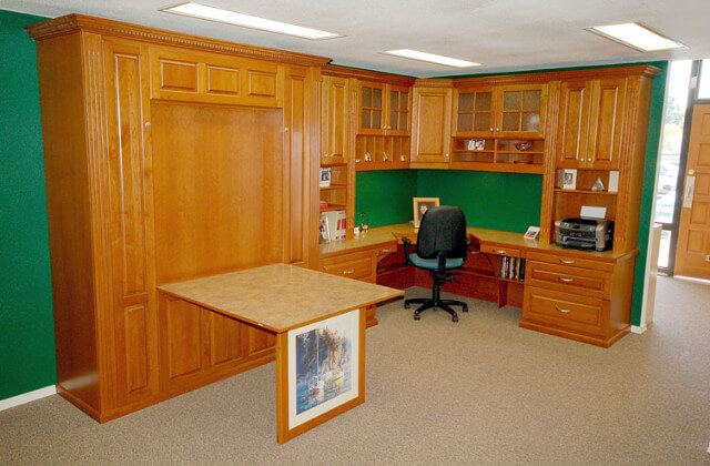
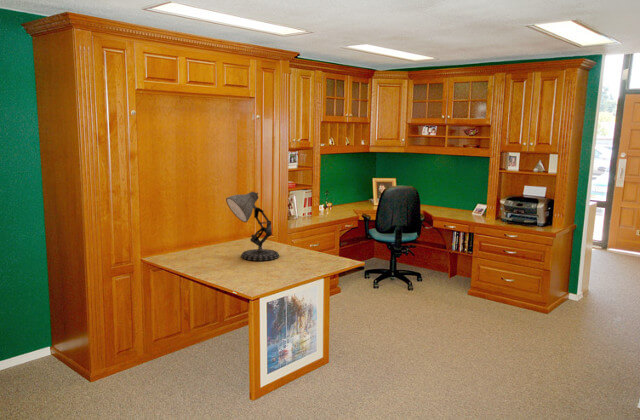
+ desk lamp [225,190,280,262]
